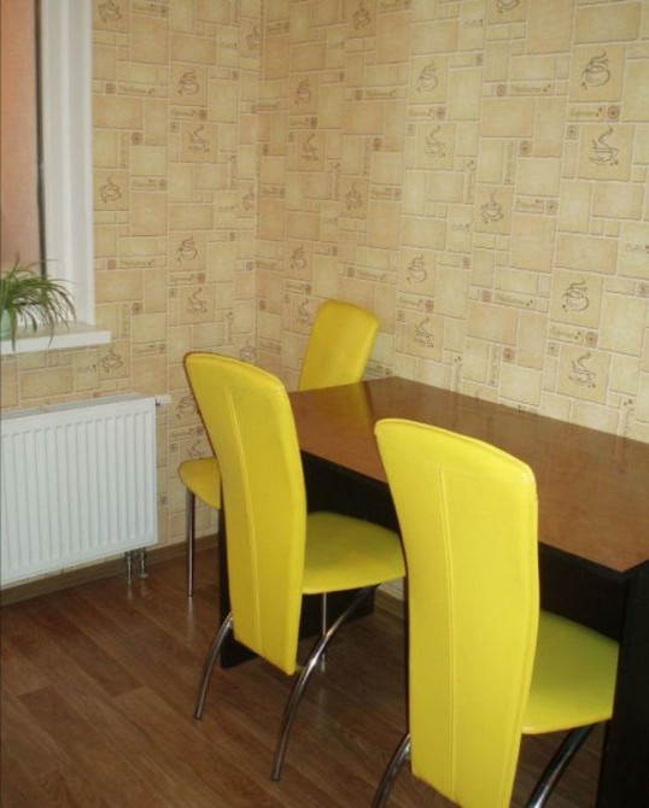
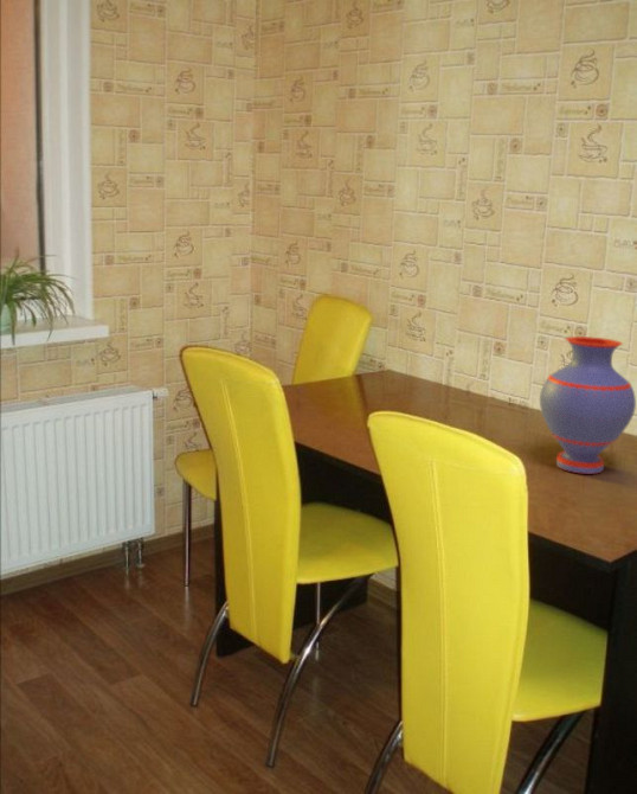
+ vase [539,335,637,475]
